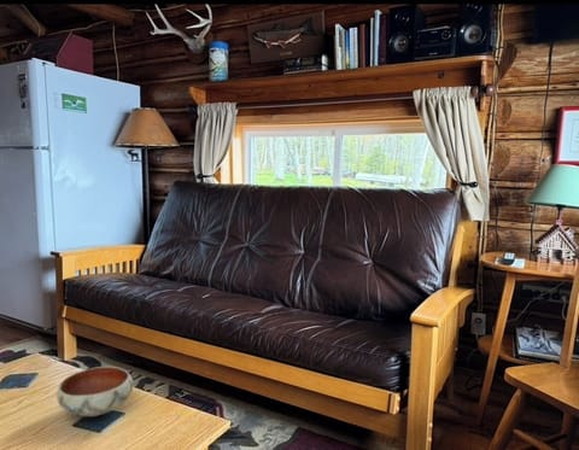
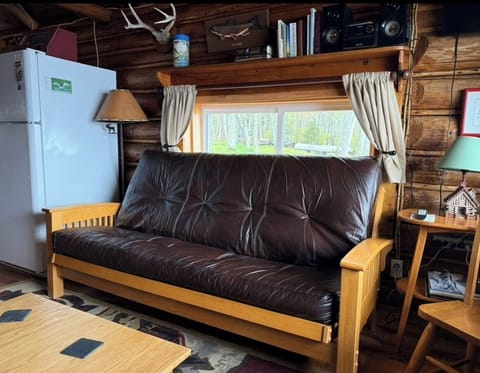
- bowl [55,366,134,417]
